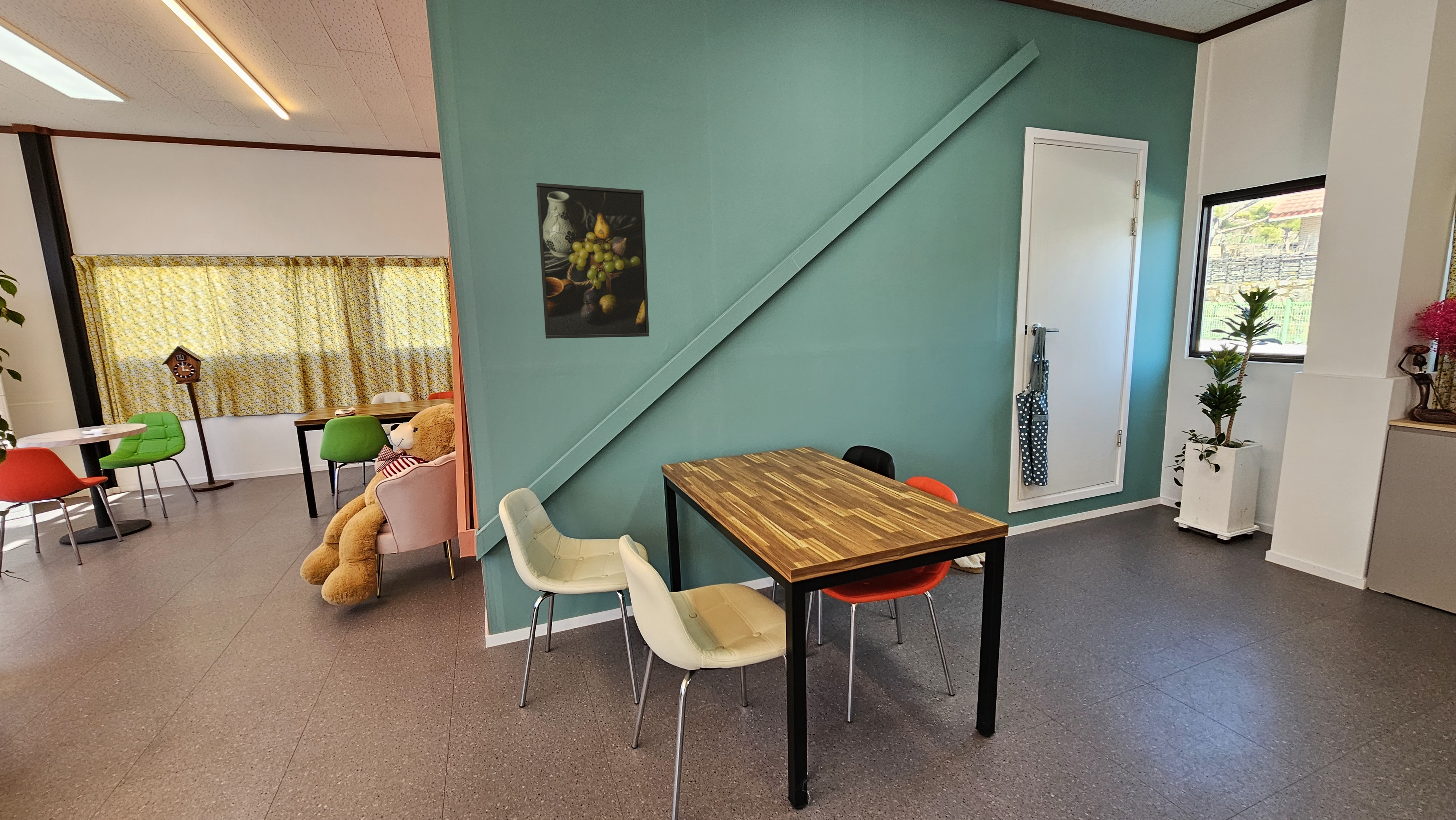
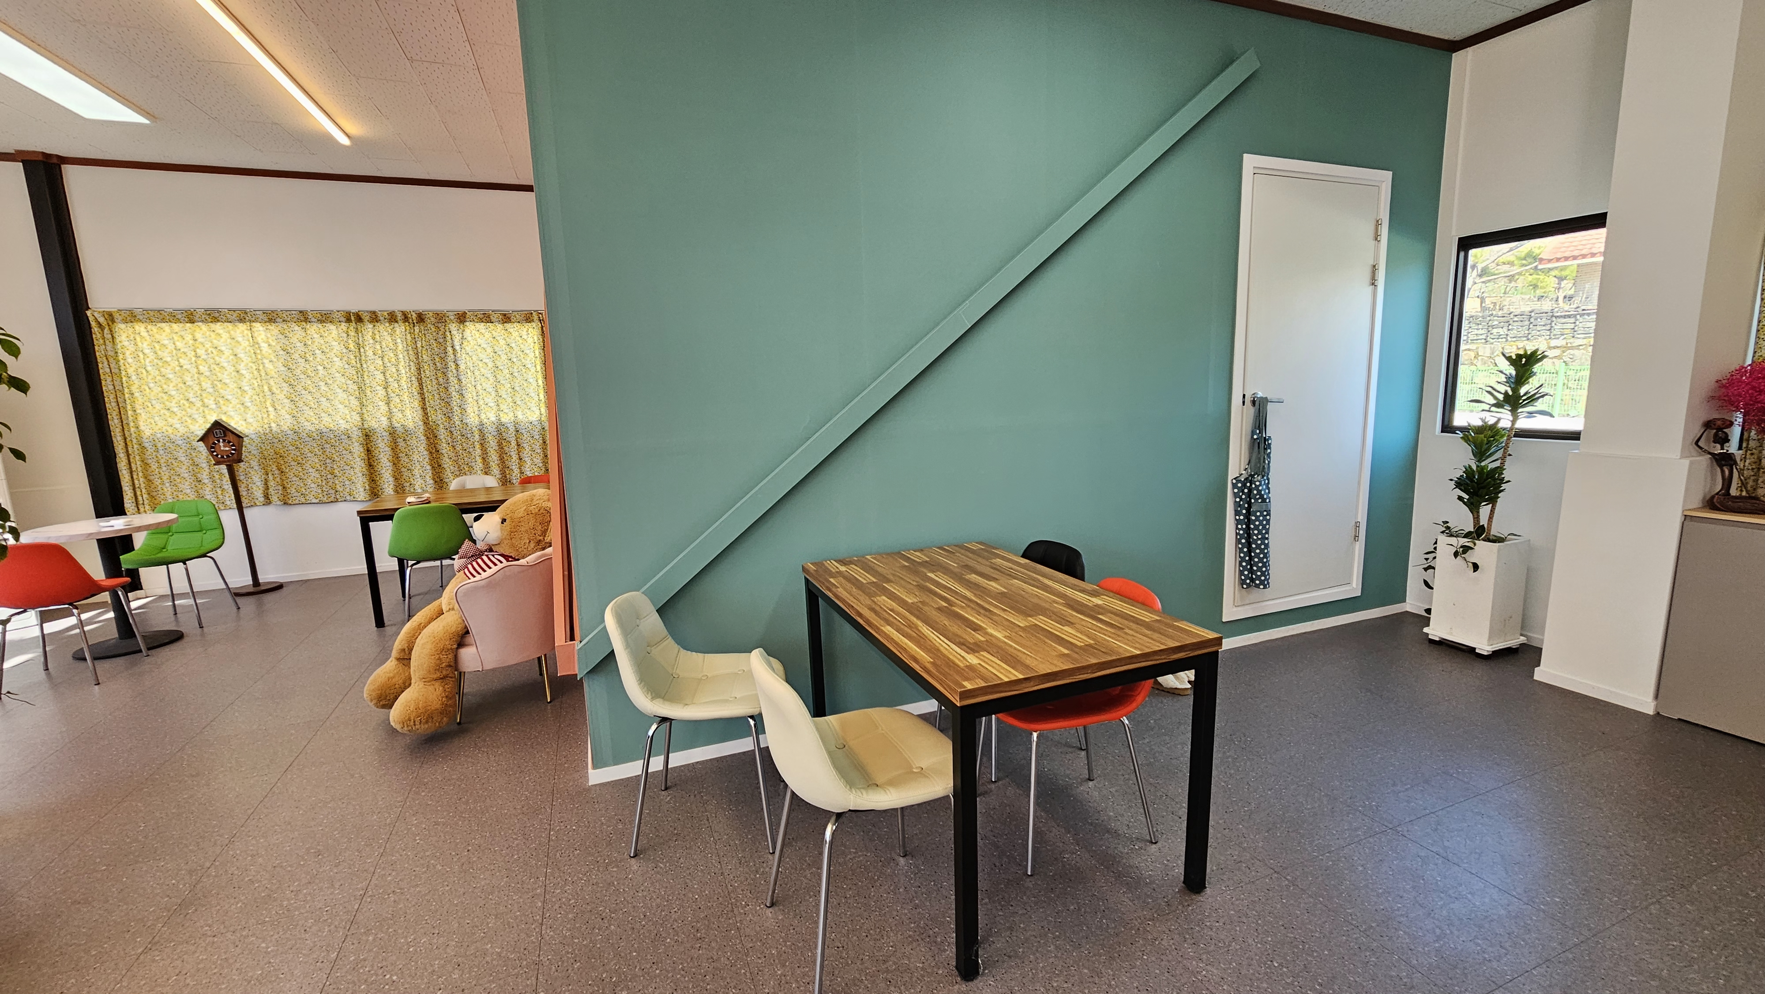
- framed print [536,182,649,339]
